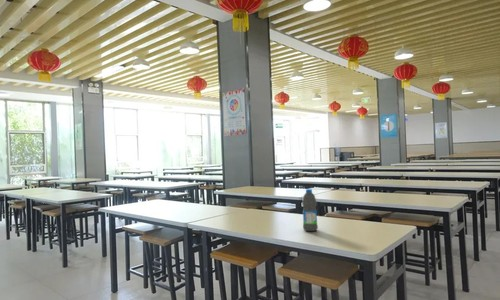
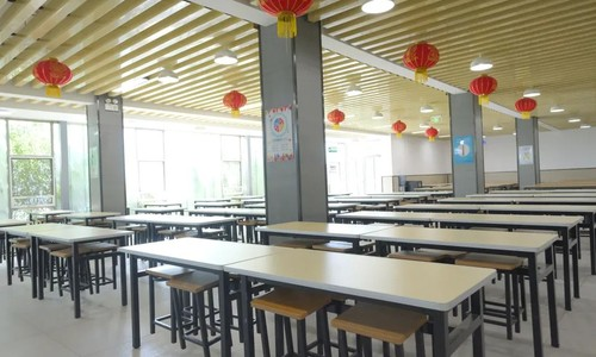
- water bottle [301,188,319,232]
